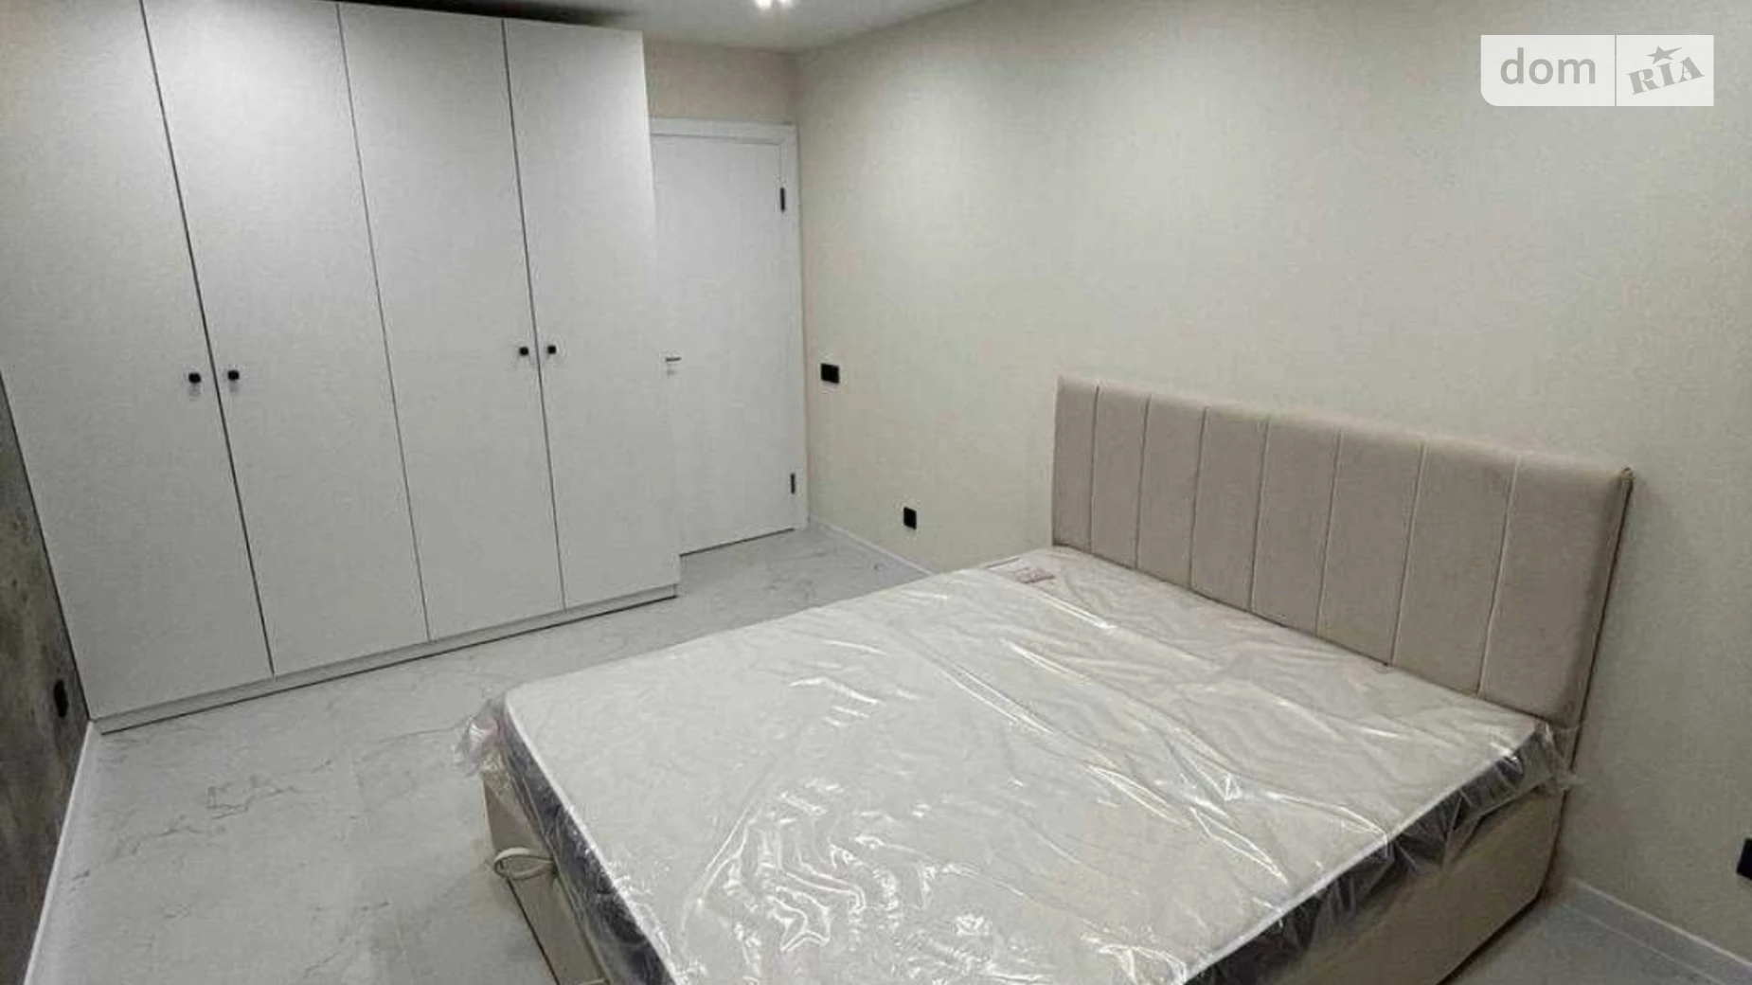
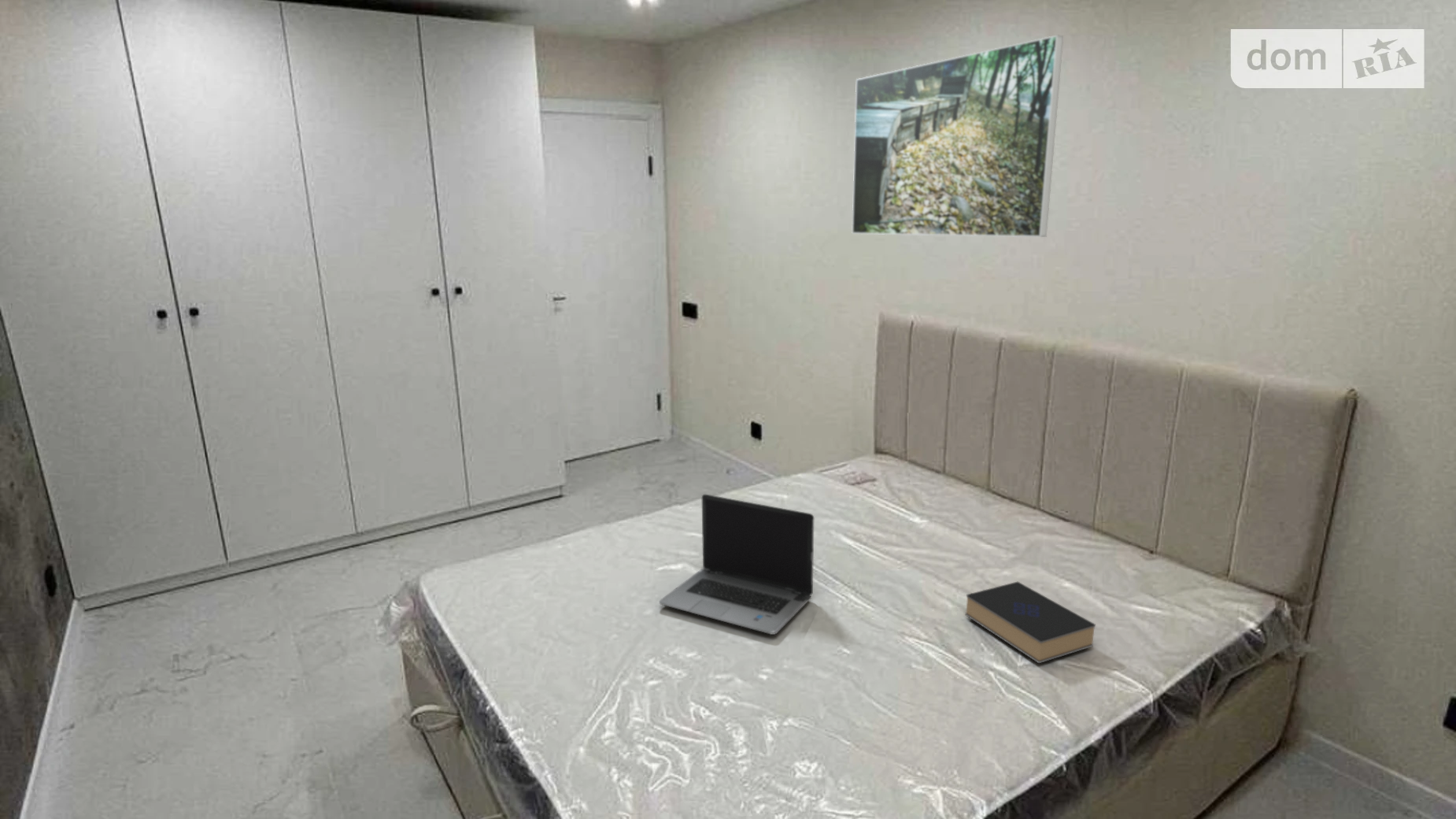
+ book [965,581,1096,664]
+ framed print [852,34,1064,238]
+ laptop computer [659,494,815,636]
